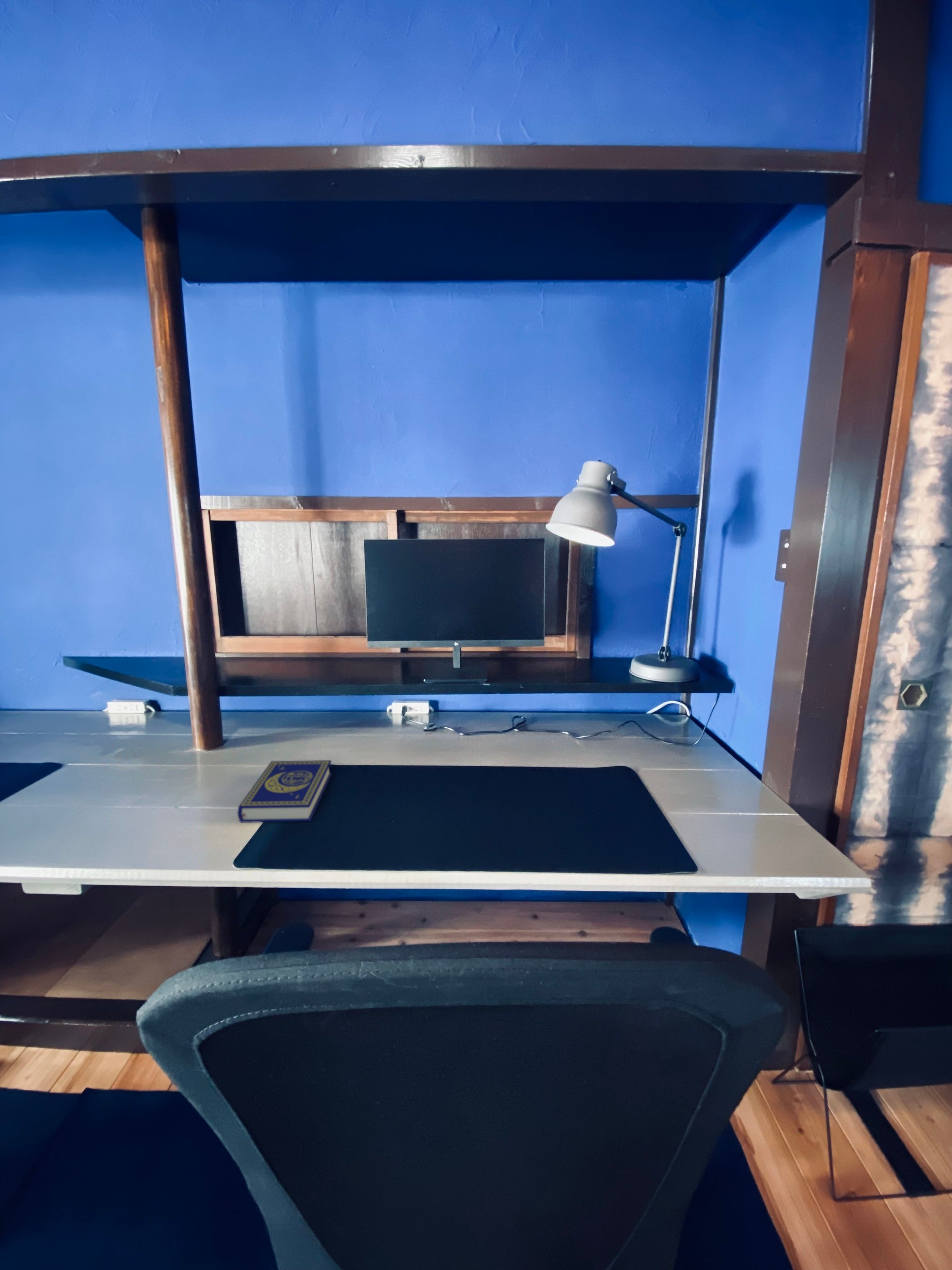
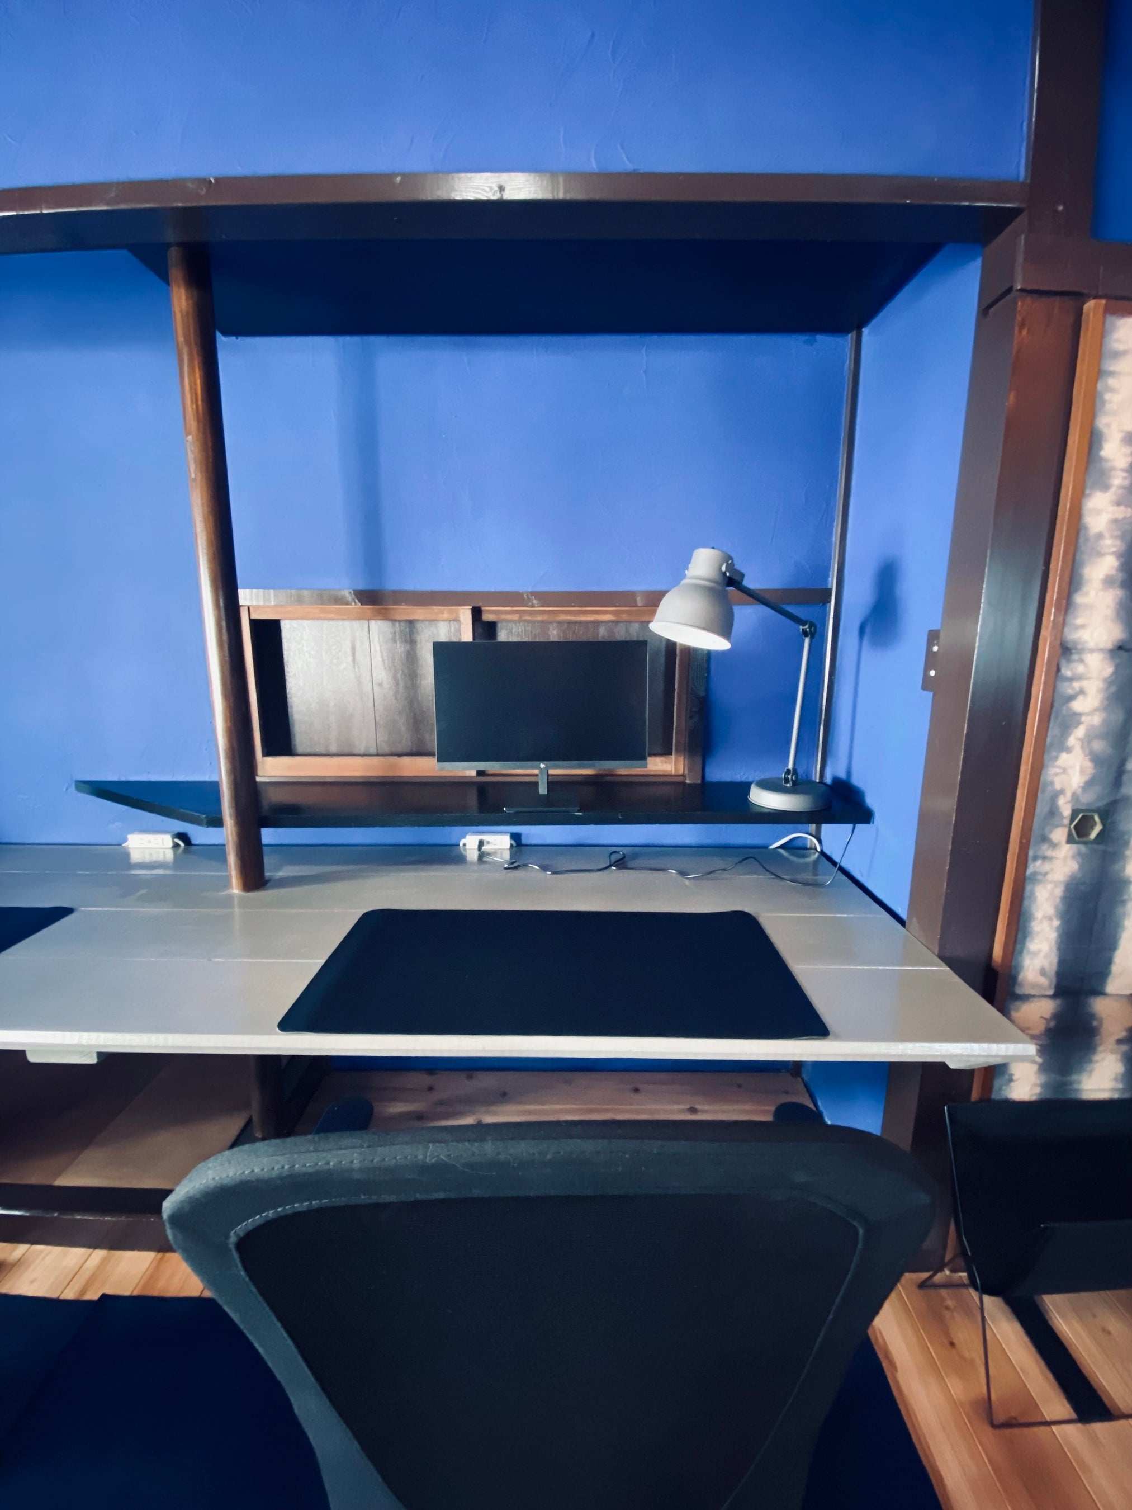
- book [237,760,332,823]
